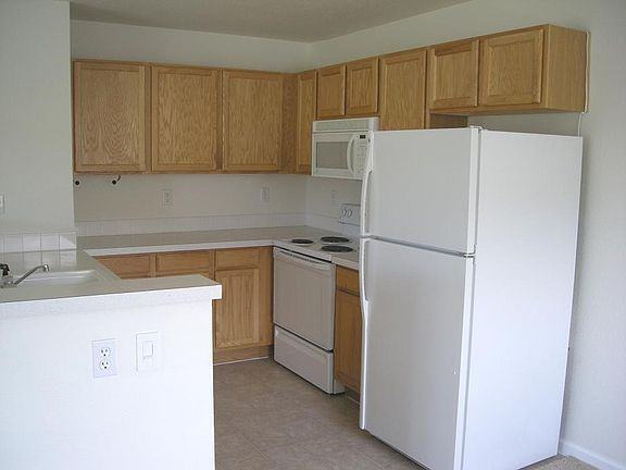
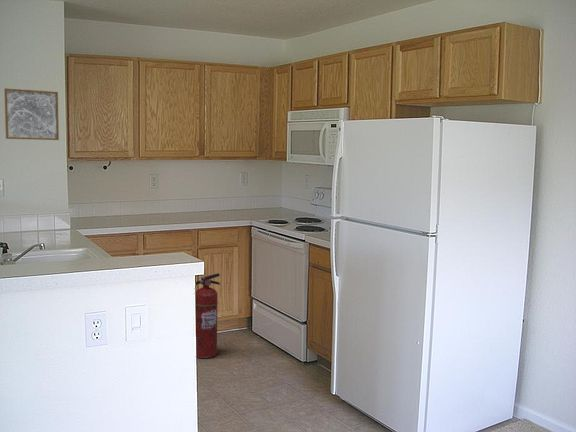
+ fire extinguisher [195,272,221,359]
+ wall art [3,87,60,141]
